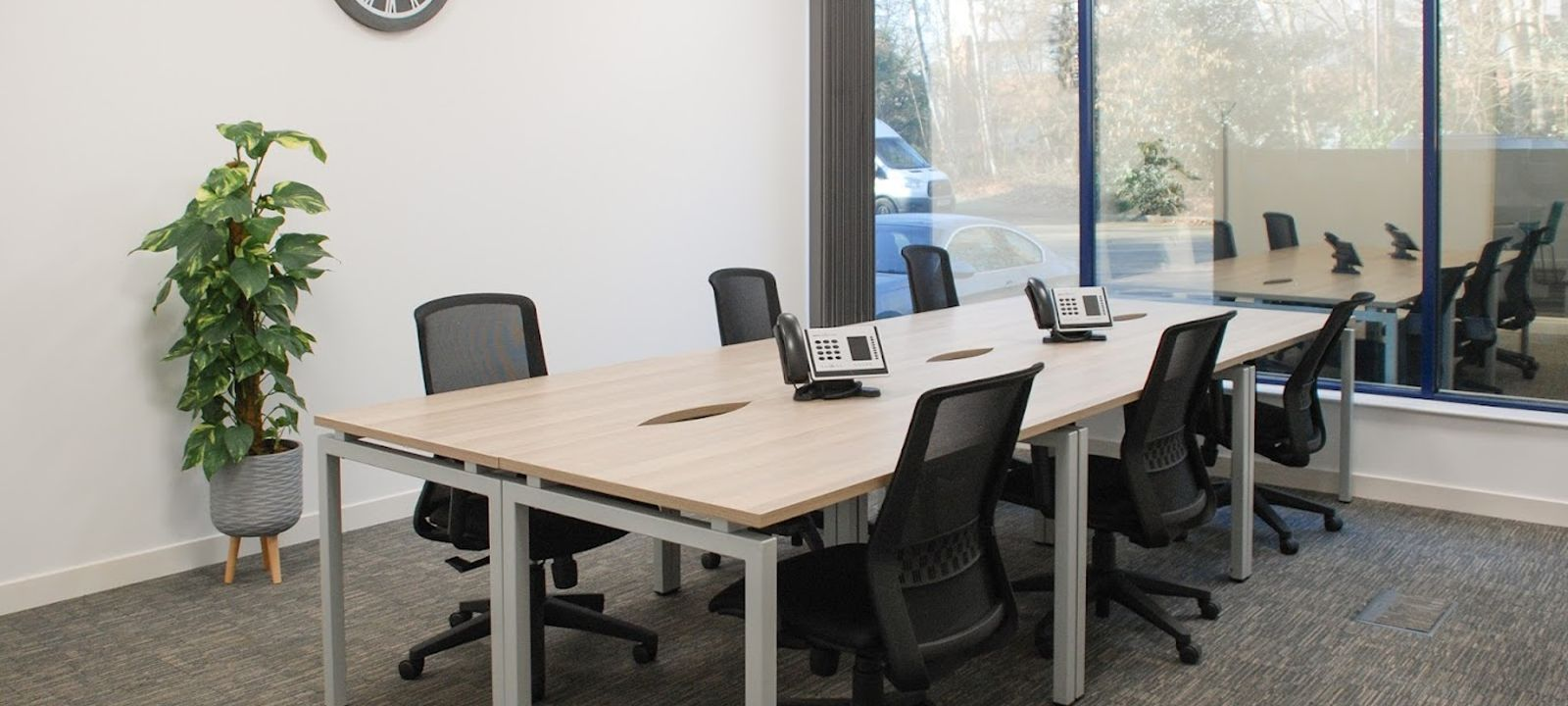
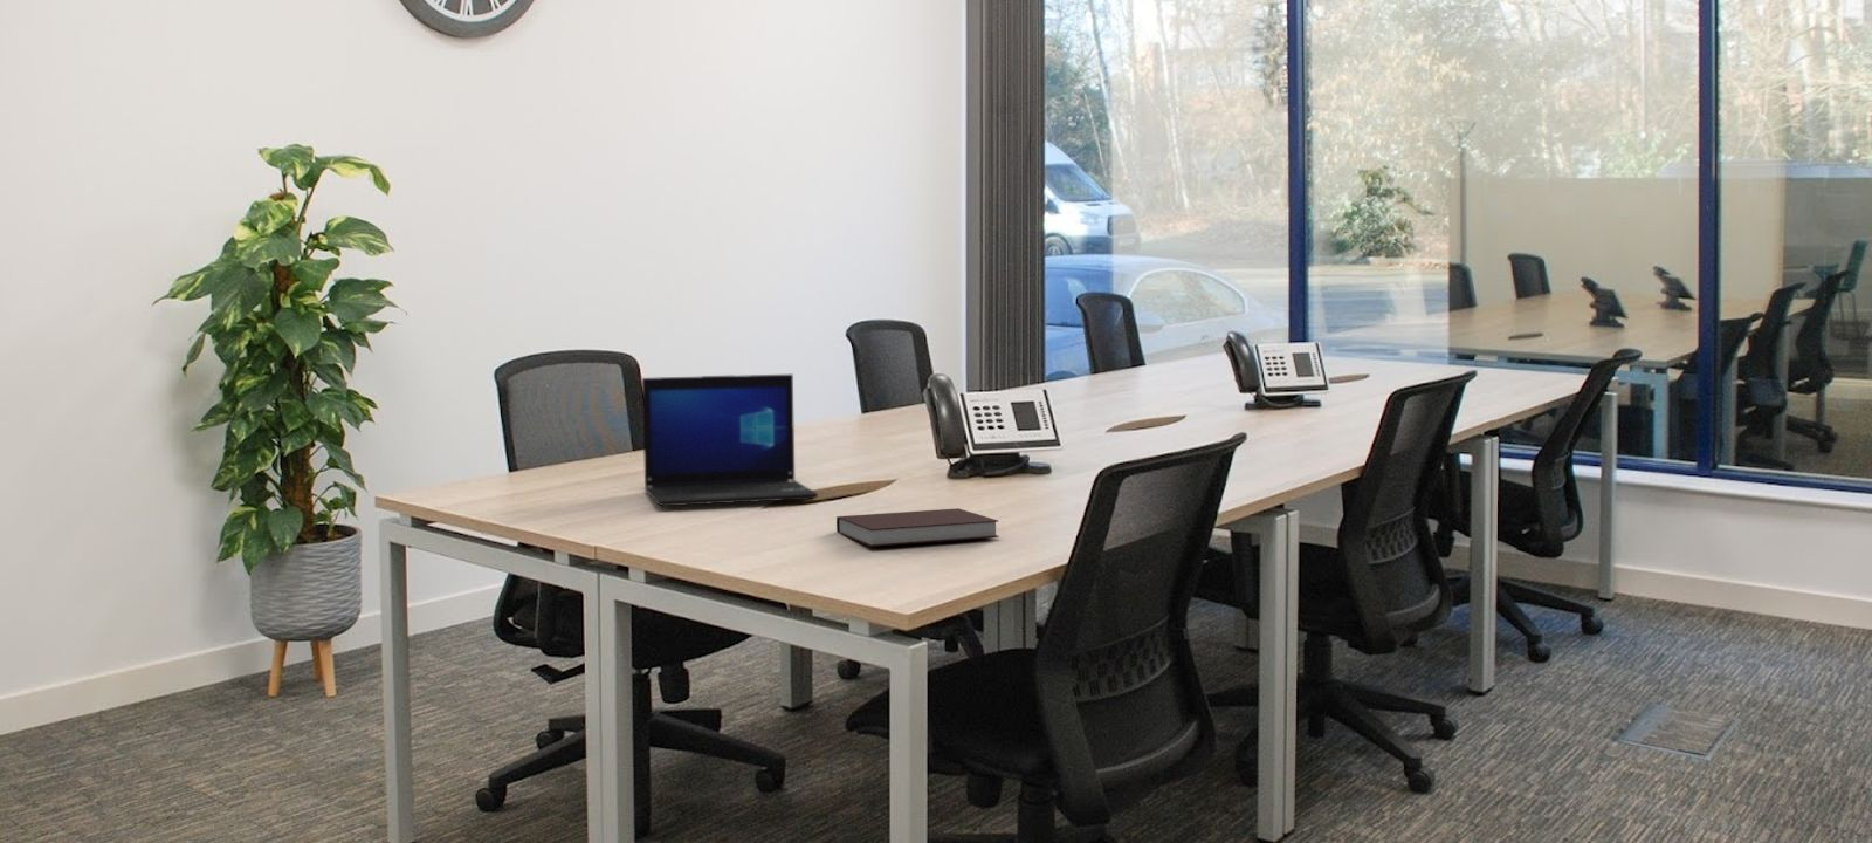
+ laptop [641,374,819,507]
+ notebook [836,507,1000,548]
